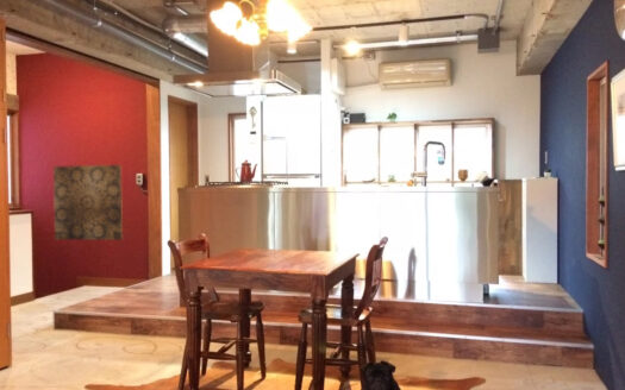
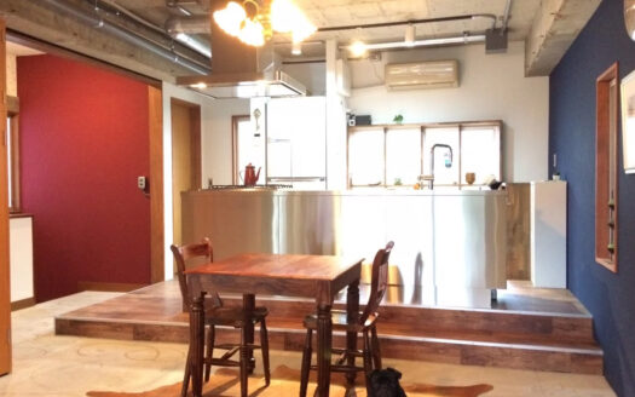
- wall art [52,164,124,241]
